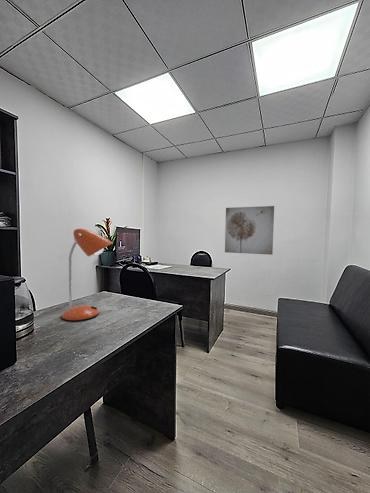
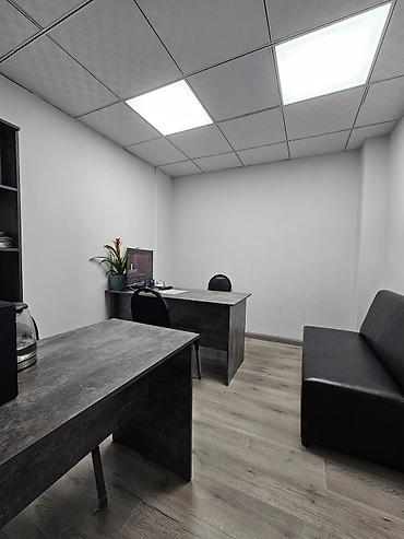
- desk lamp [61,228,114,322]
- wall art [224,205,275,256]
